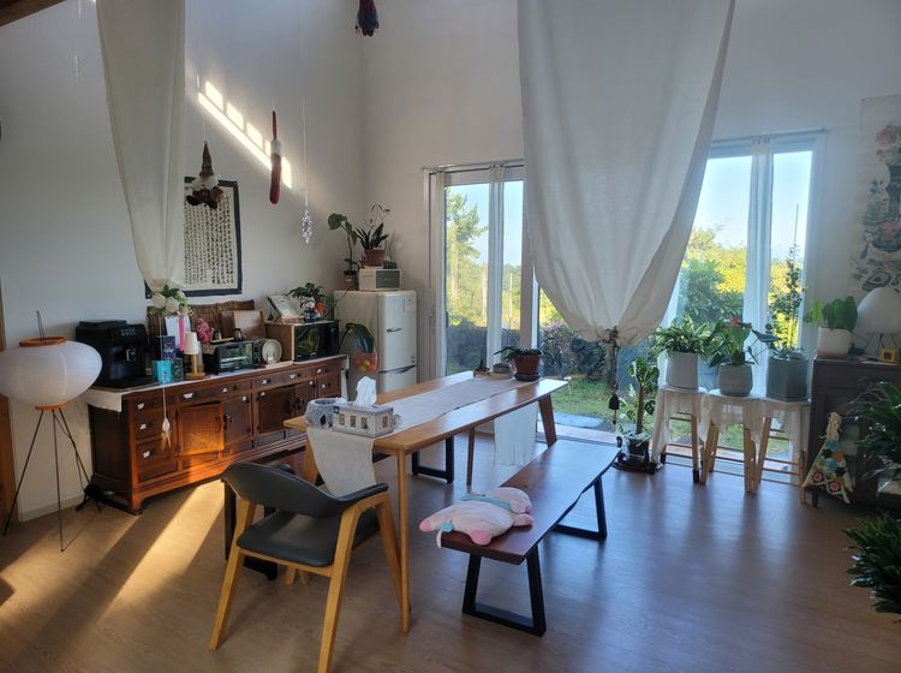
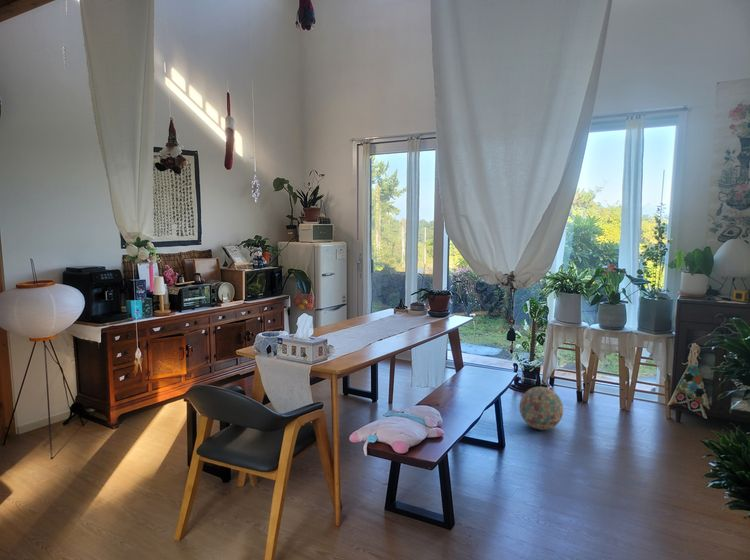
+ decorative ball [519,386,564,431]
